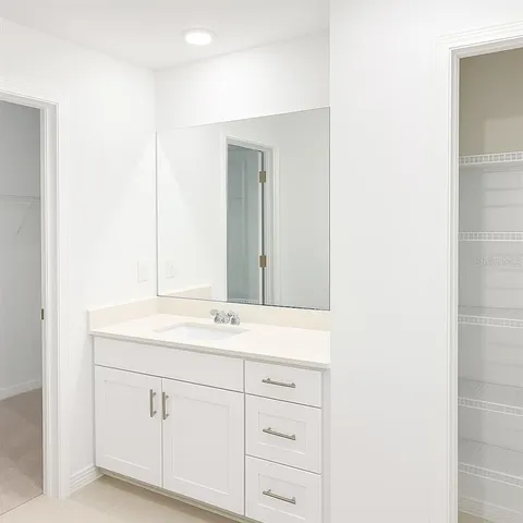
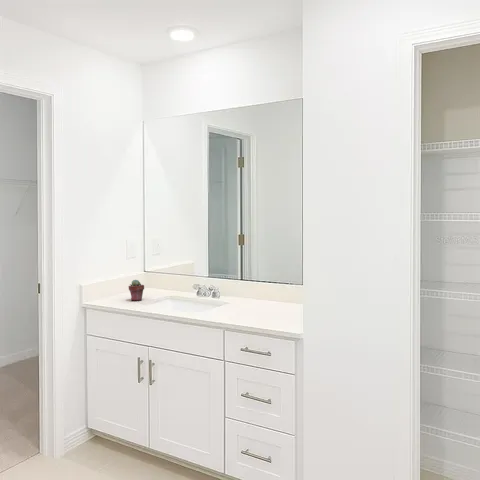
+ potted succulent [127,279,145,301]
